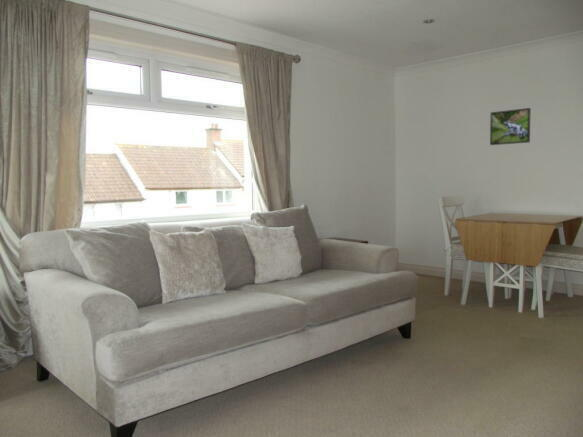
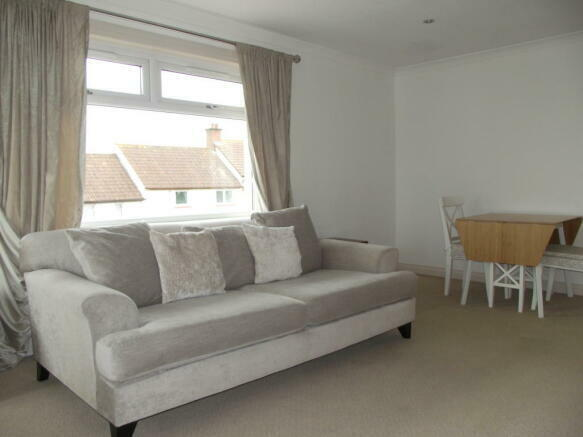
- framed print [489,107,532,146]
